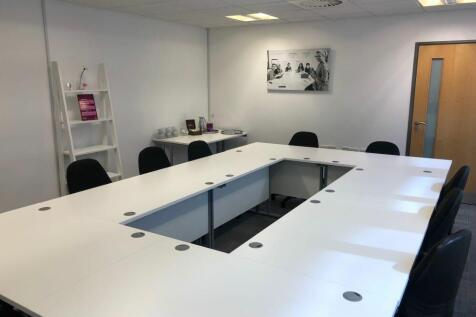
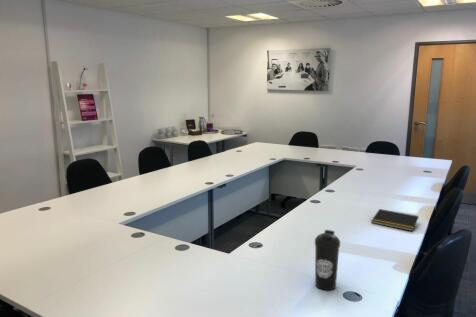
+ notepad [370,208,420,232]
+ water bottle [314,229,341,291]
